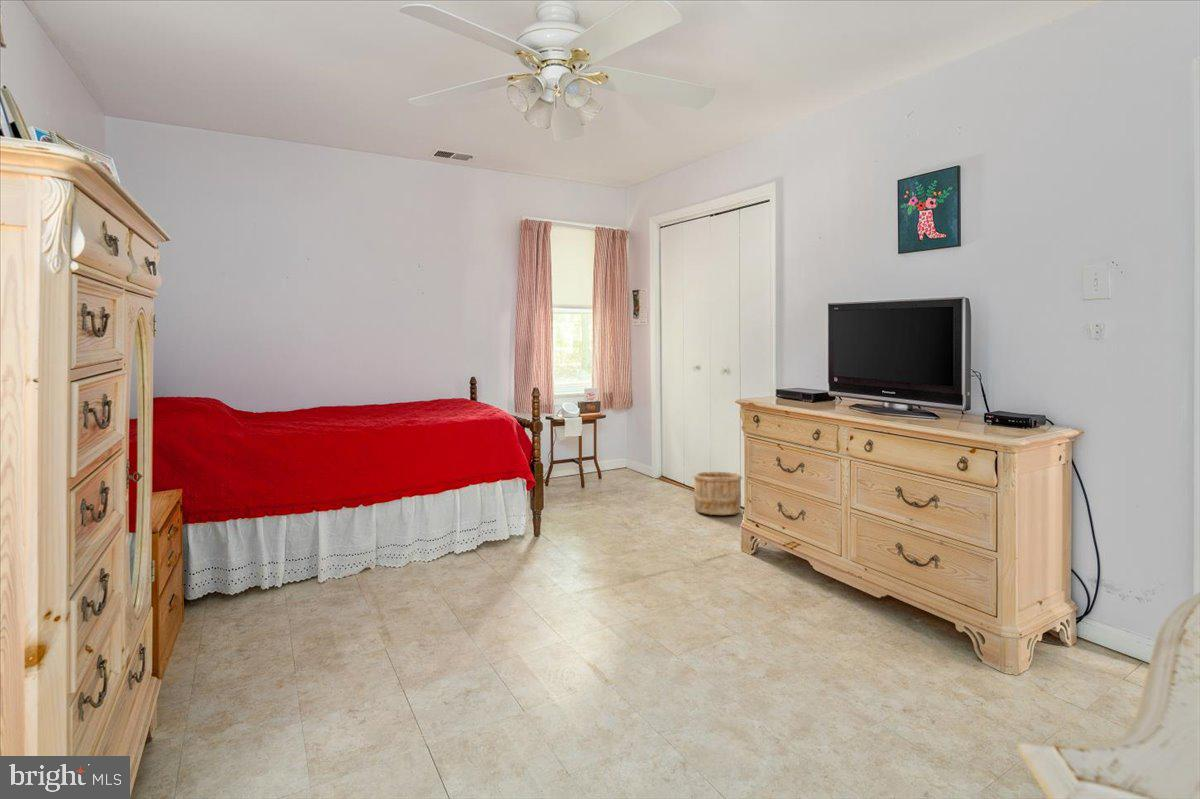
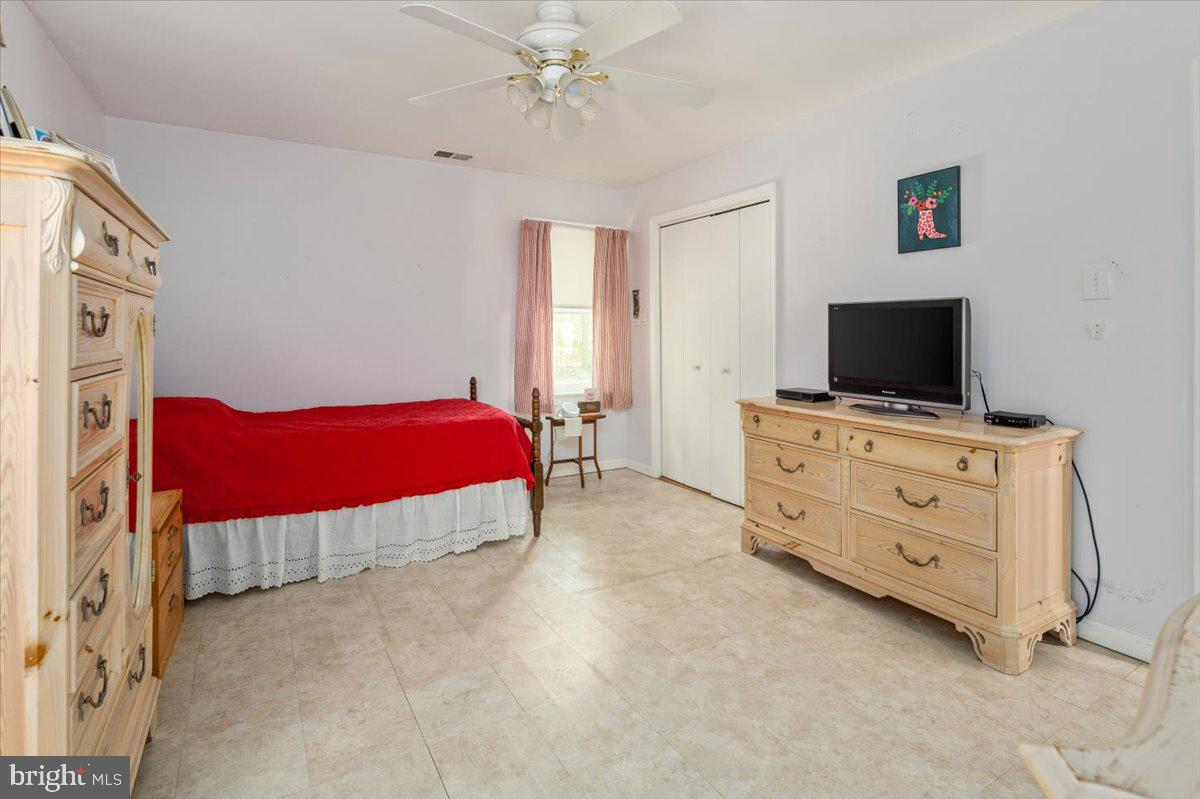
- wooden bucket [692,471,743,516]
